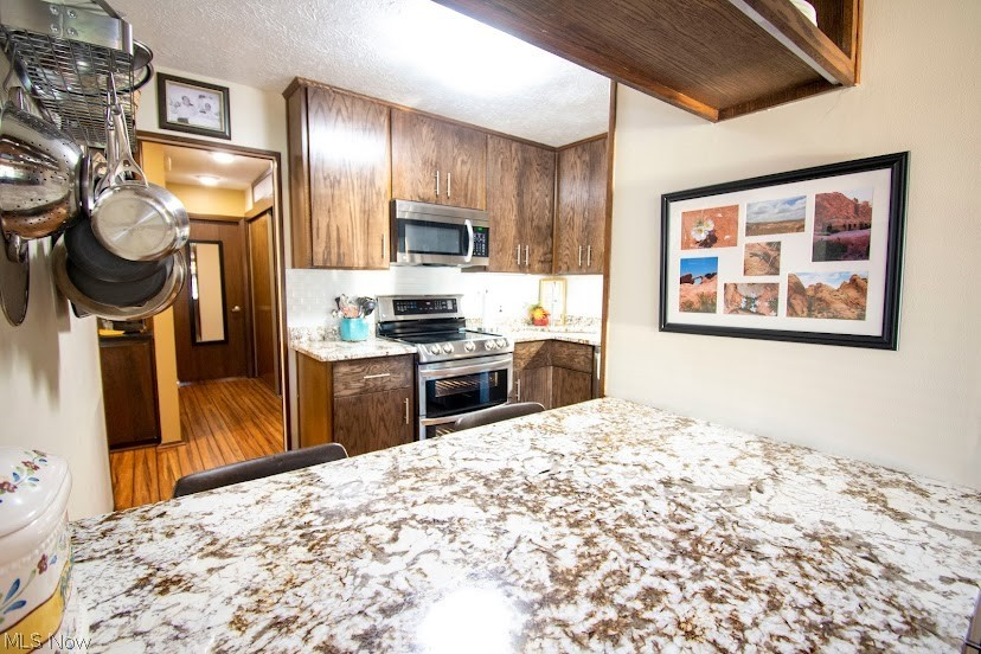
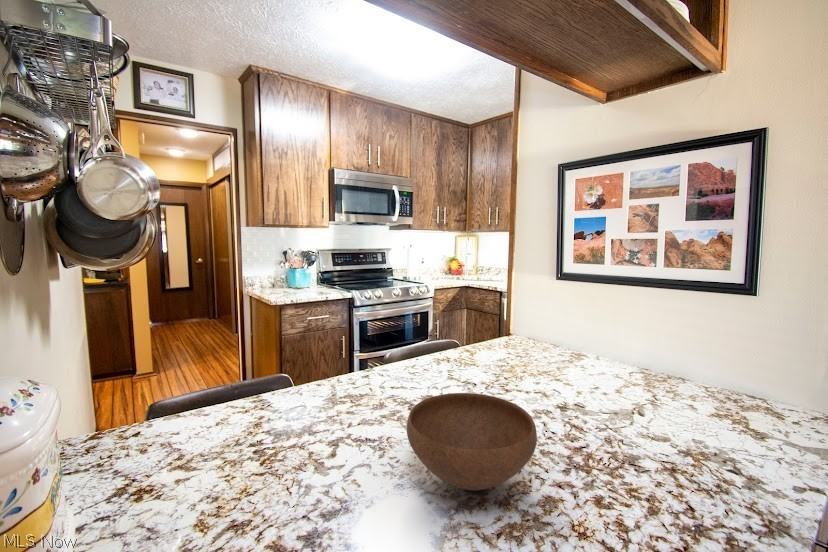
+ bowl [406,392,538,491]
